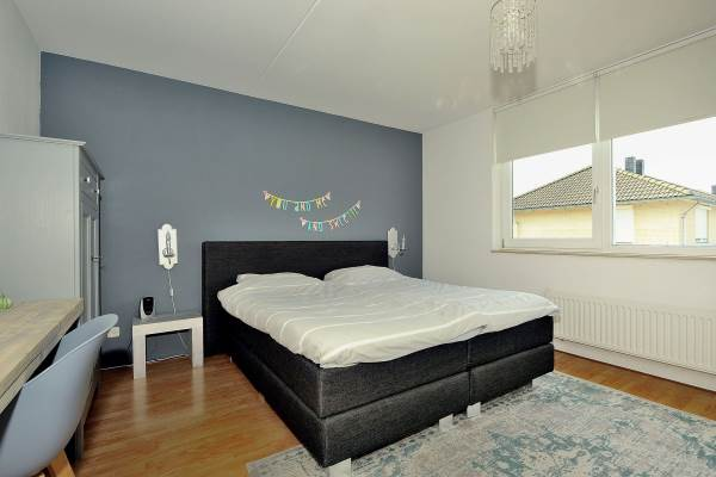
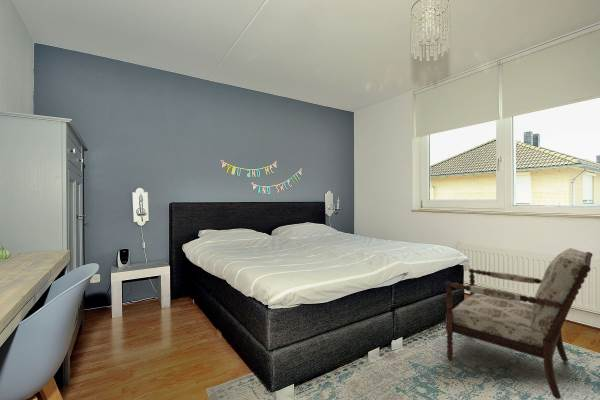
+ armchair [444,247,594,400]
